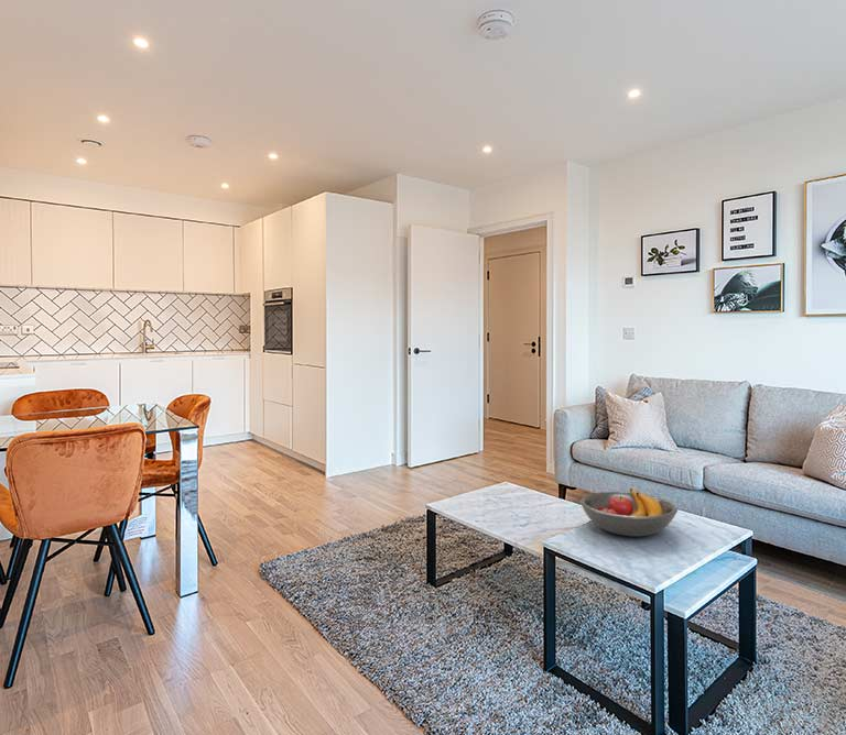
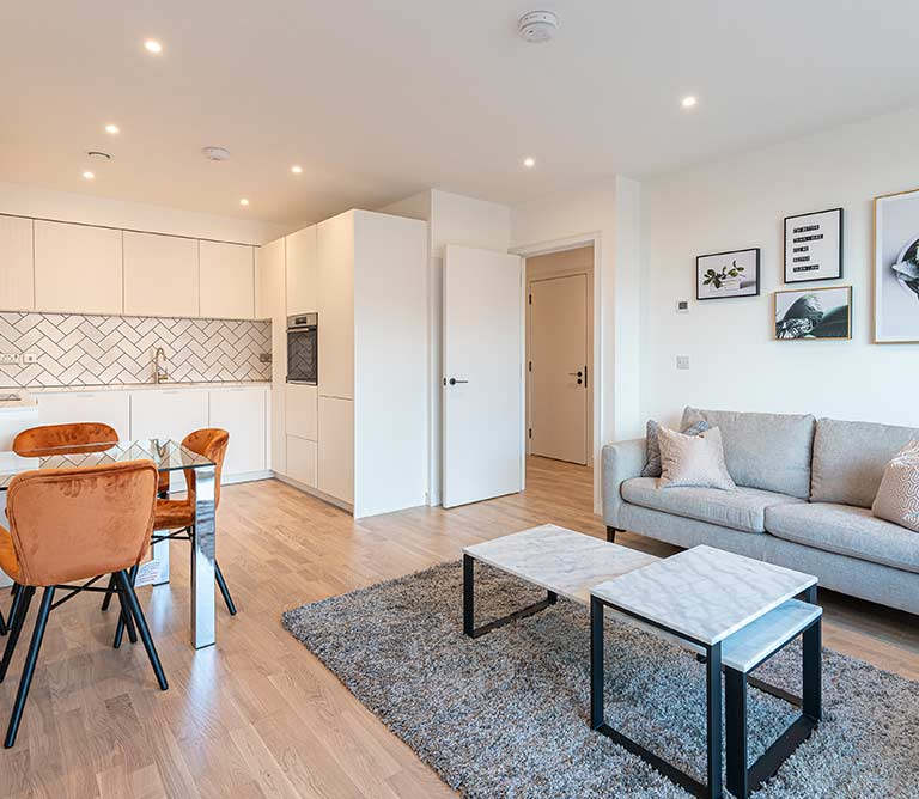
- fruit bowl [579,487,679,537]
